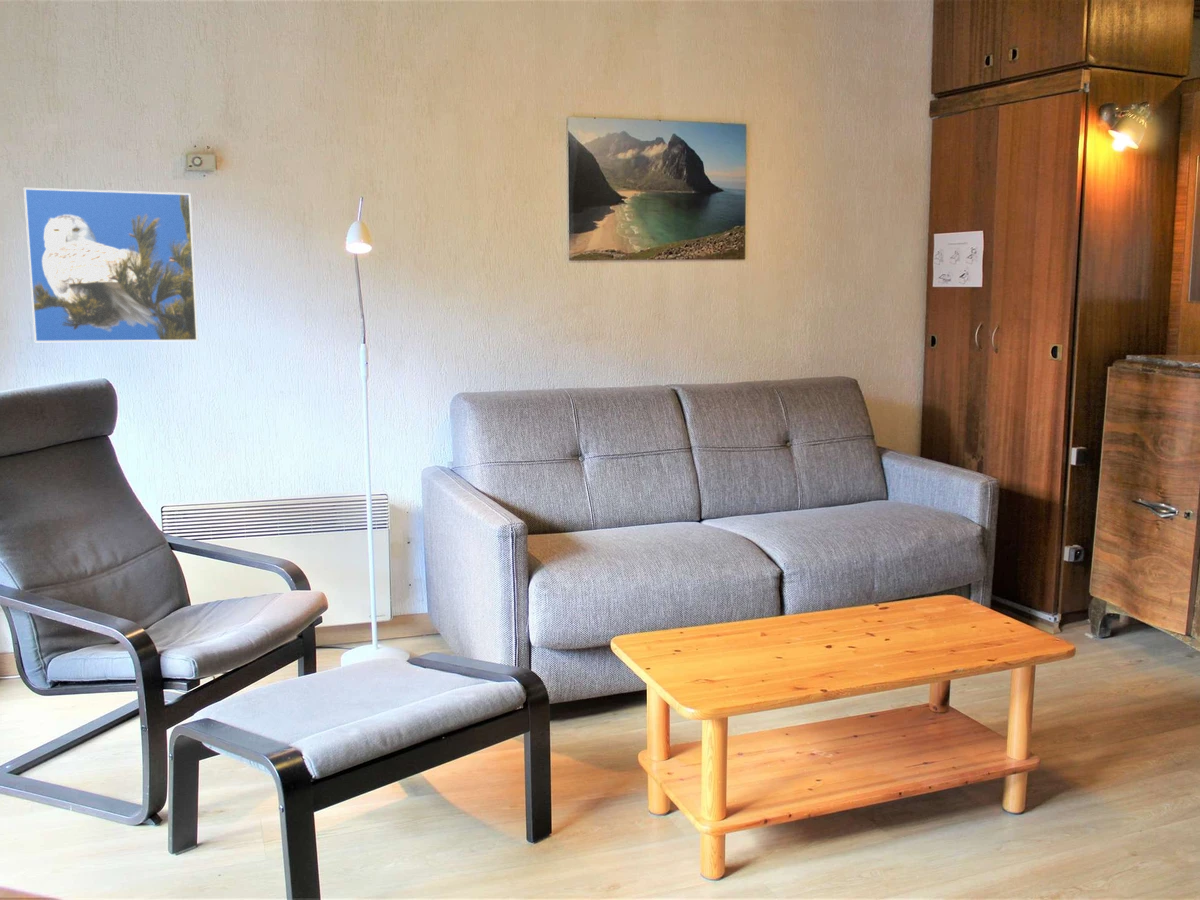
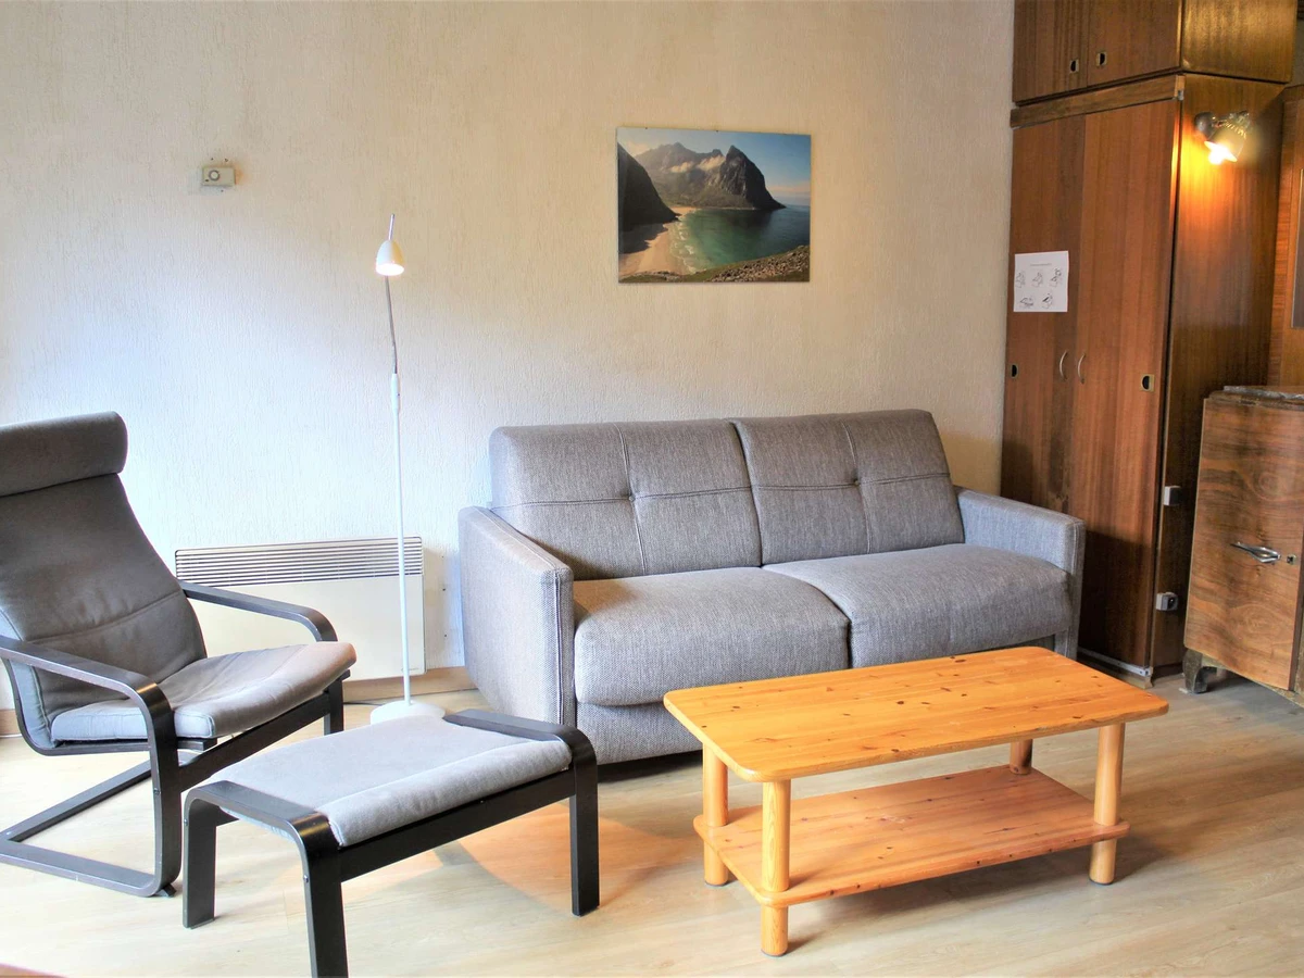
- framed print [23,187,199,343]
